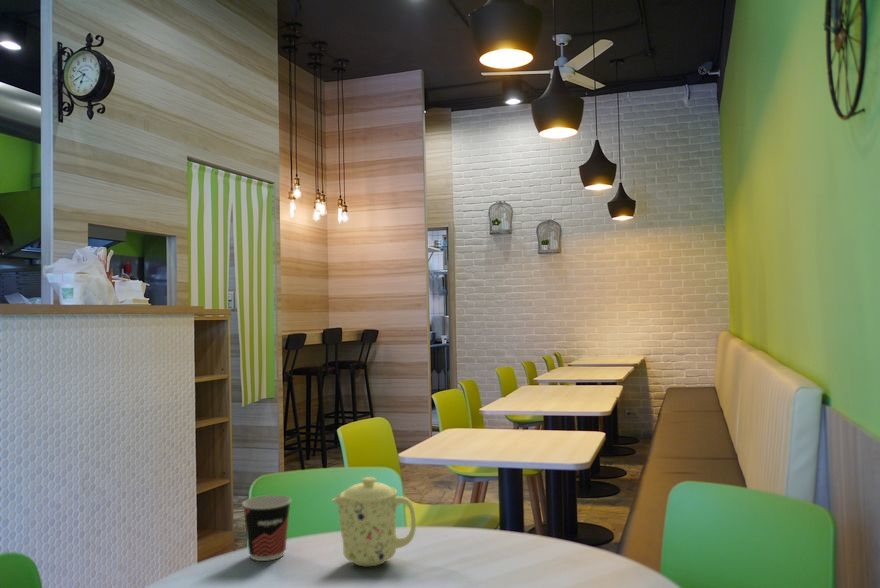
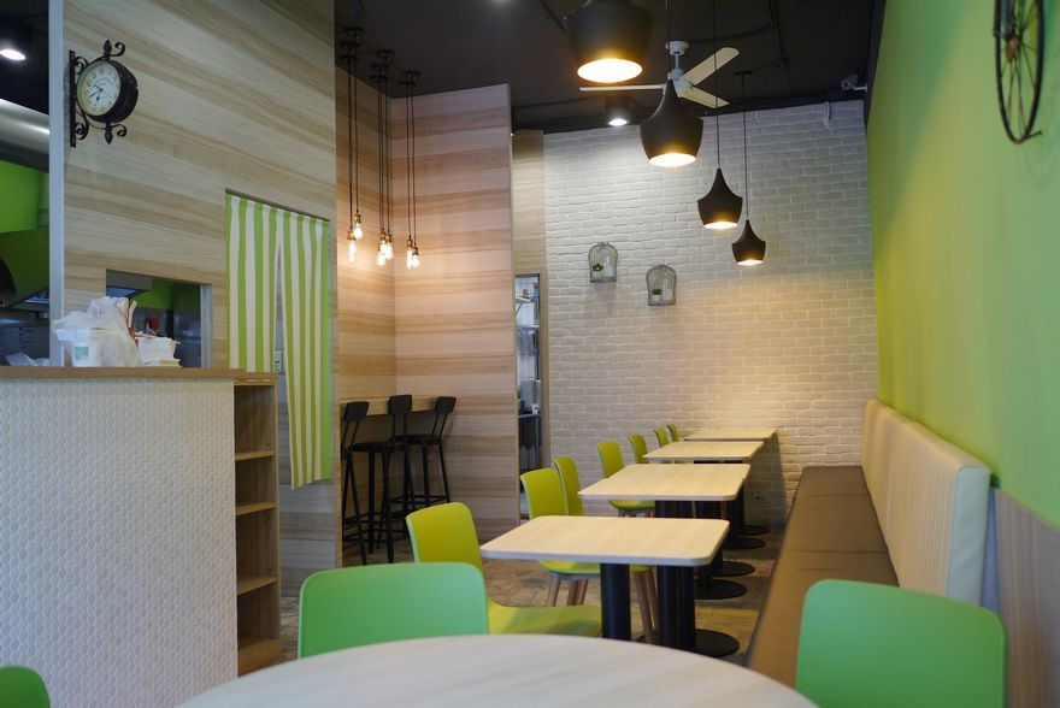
- mug [331,476,417,567]
- cup [241,494,292,562]
